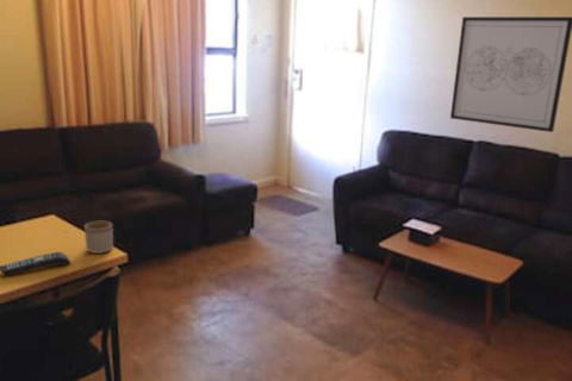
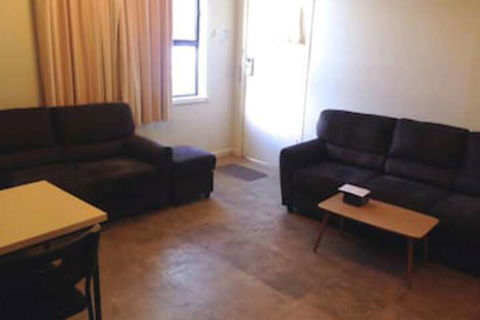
- wall art [449,15,572,133]
- mug [83,220,114,255]
- remote control [0,251,72,276]
